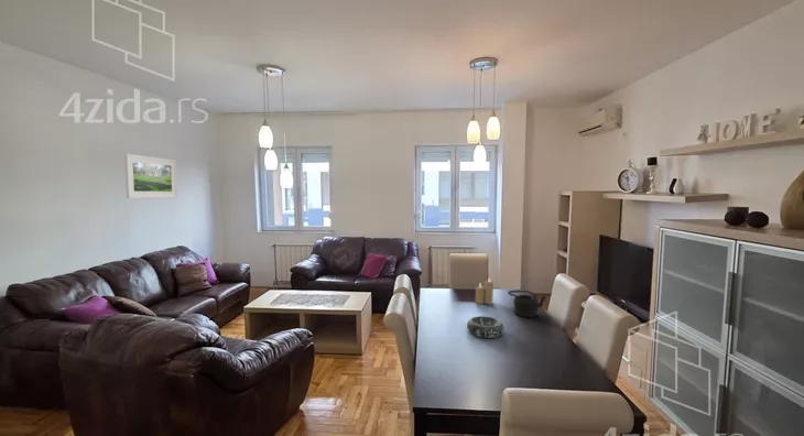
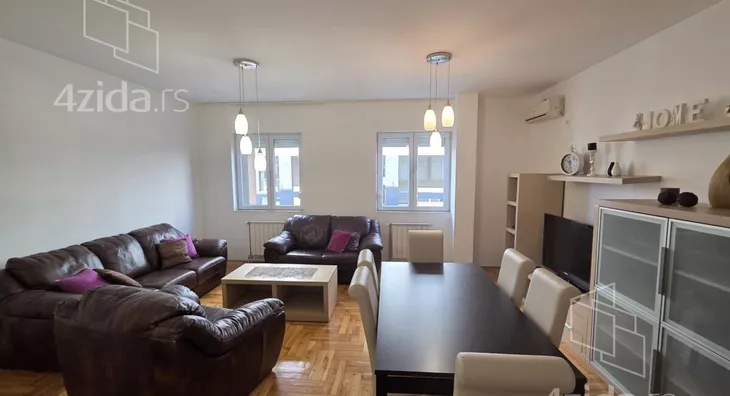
- decorative bowl [466,315,506,339]
- candle [475,276,495,305]
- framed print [123,153,178,199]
- teapot [507,290,547,318]
